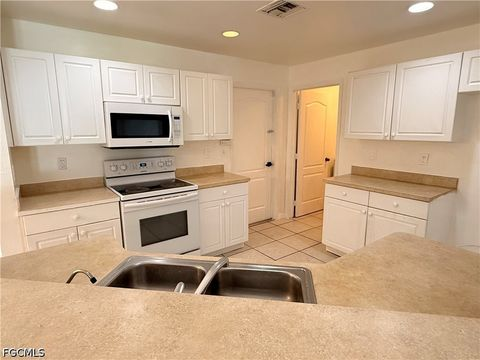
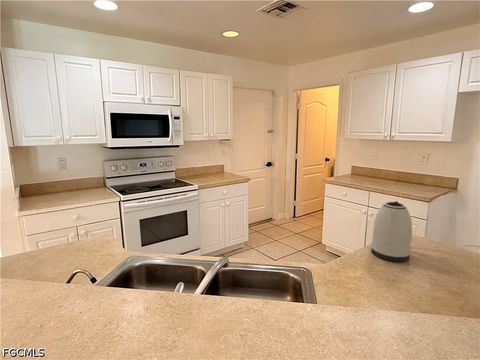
+ kettle [370,200,413,262]
